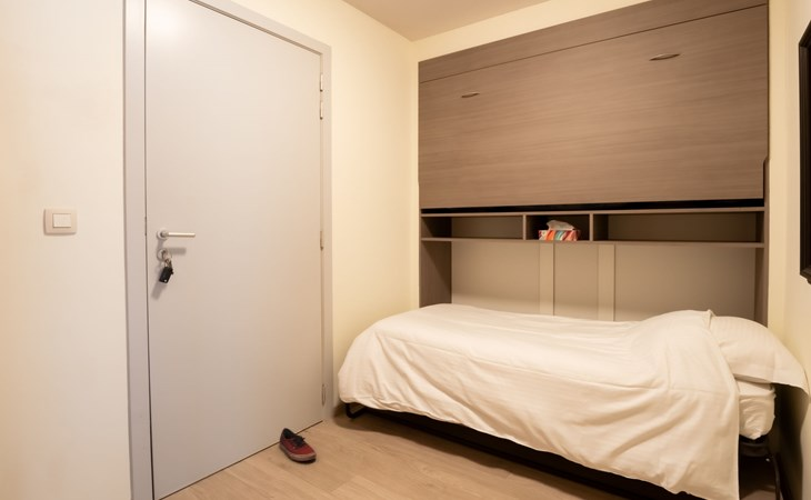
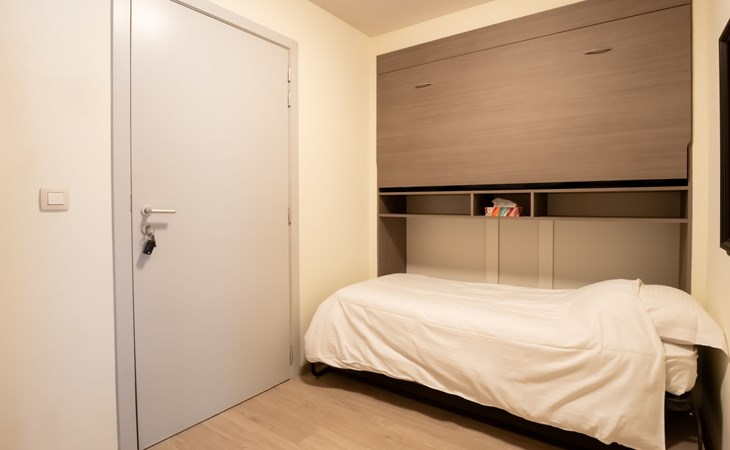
- shoe [278,427,318,462]
